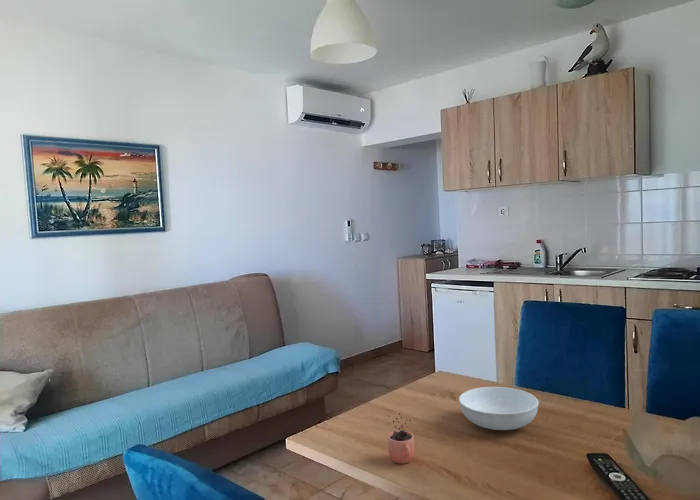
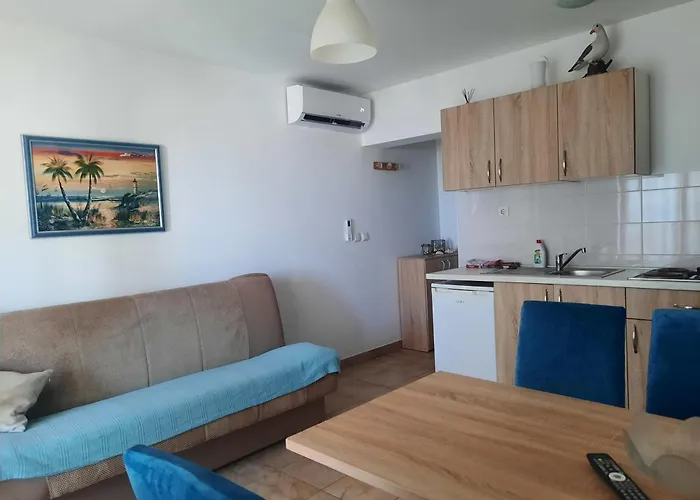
- serving bowl [458,386,539,431]
- cocoa [387,412,415,465]
